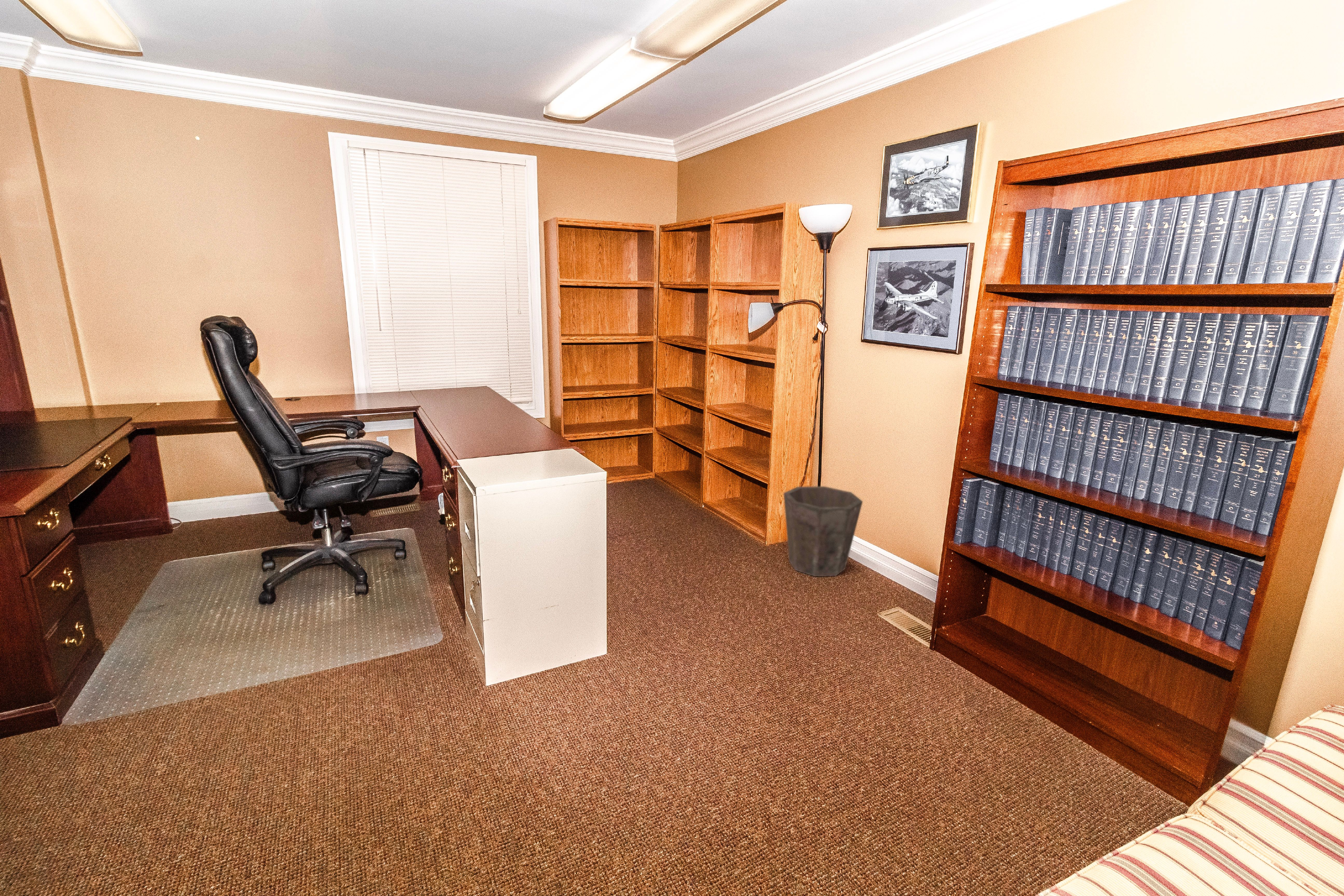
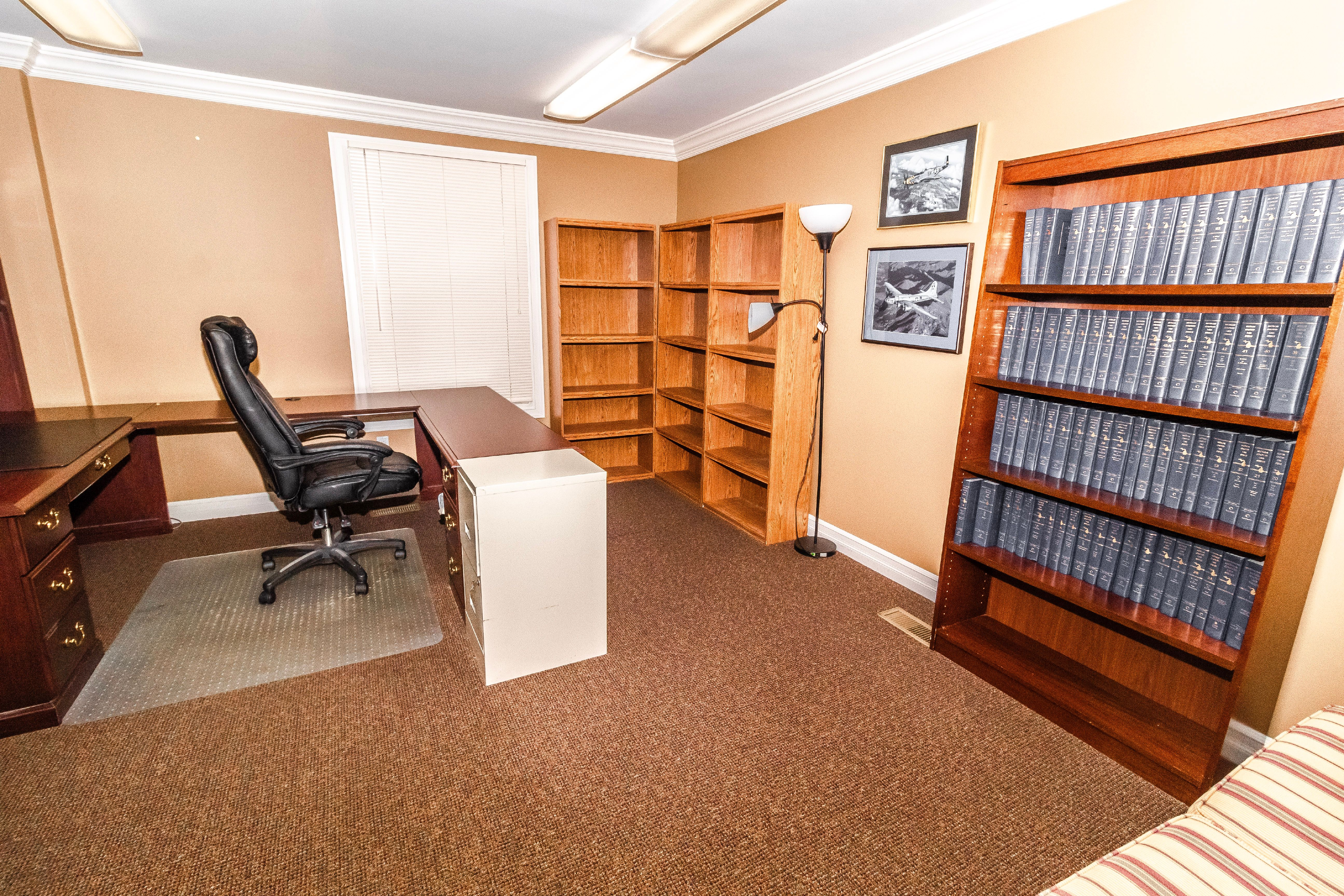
- waste bin [783,486,863,577]
